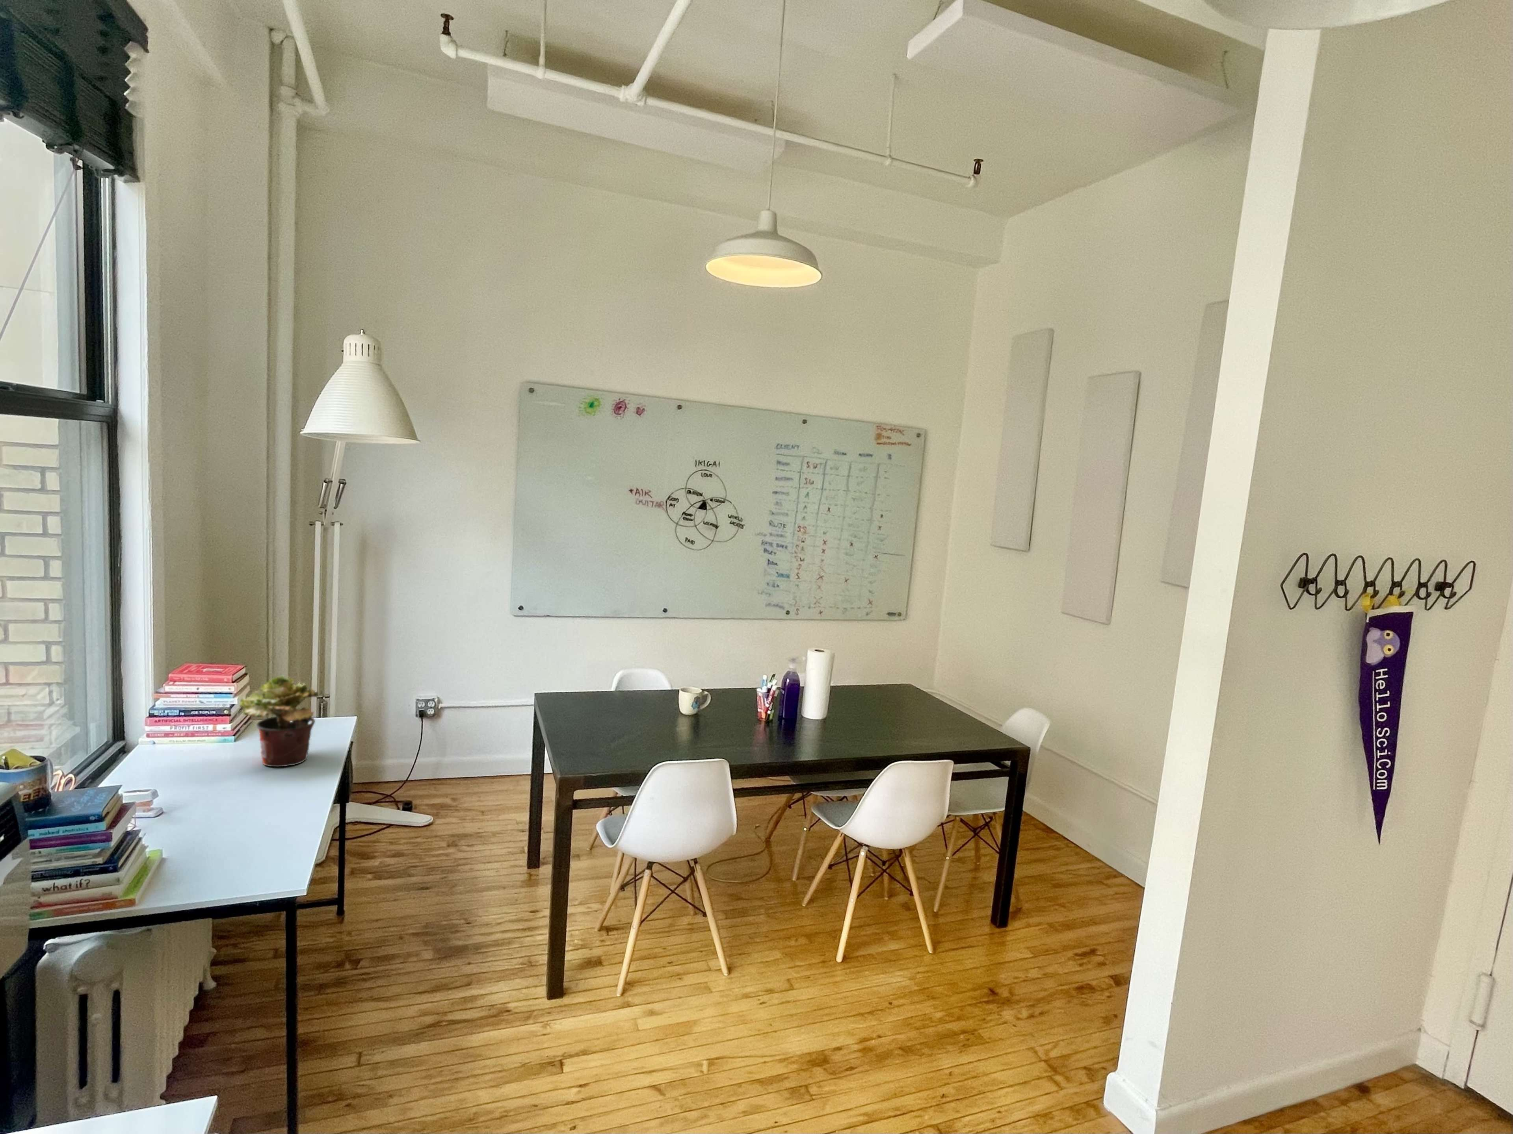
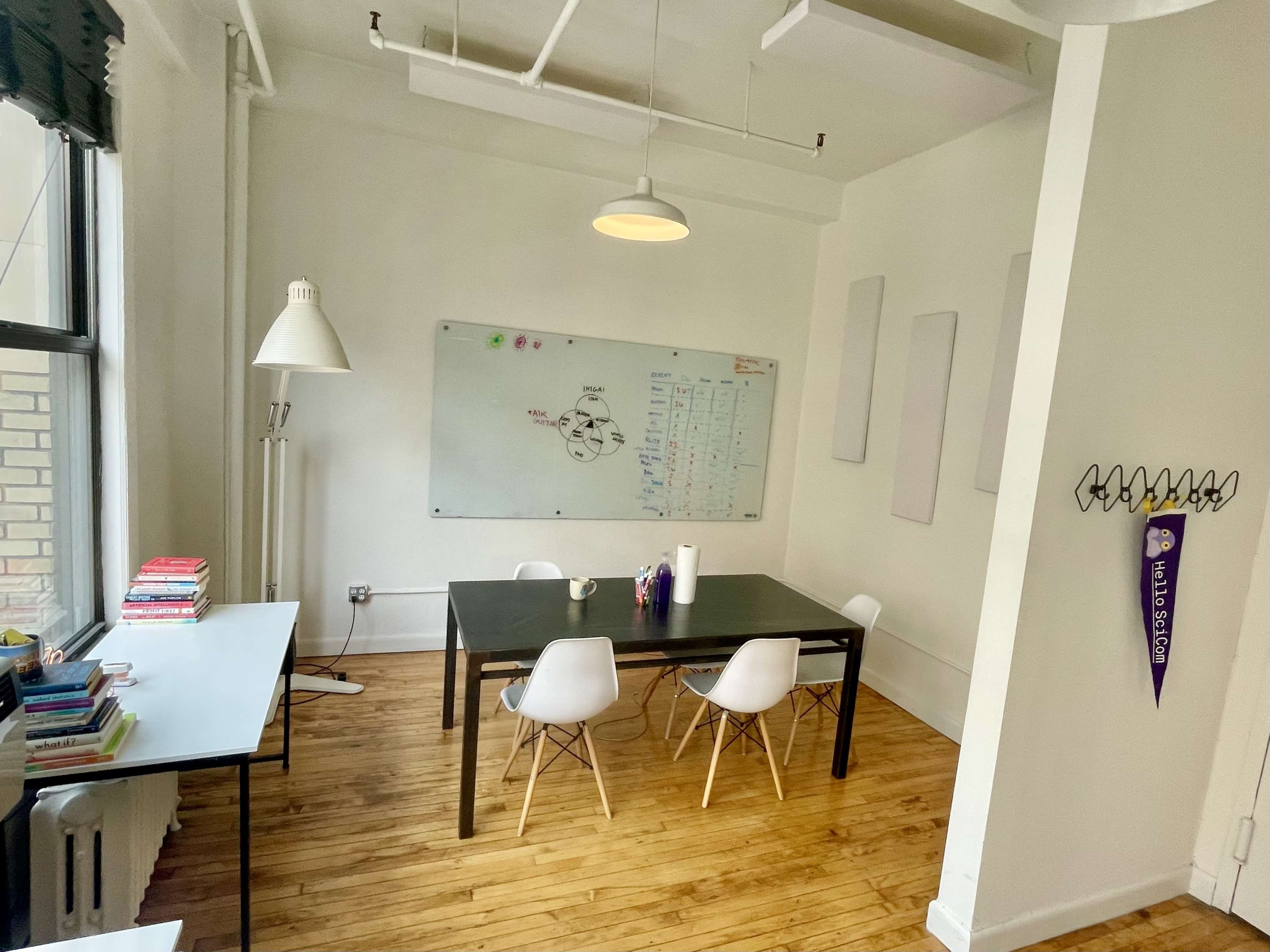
- potted plant [238,675,319,767]
